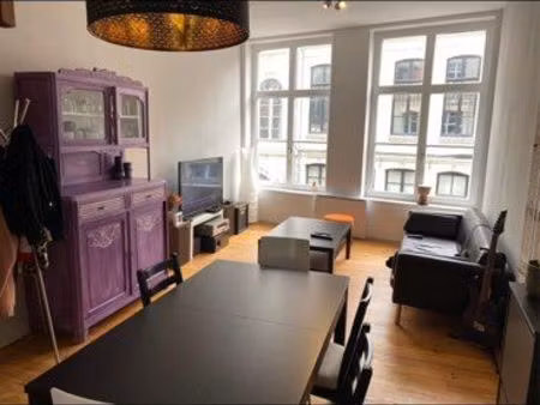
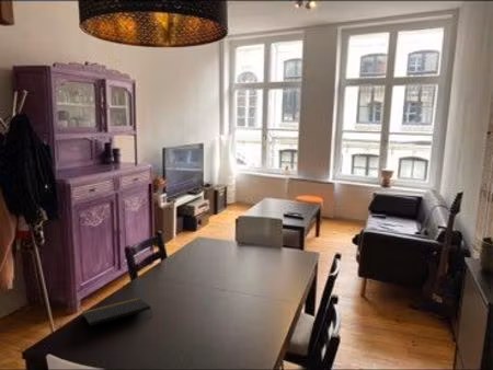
+ notepad [82,297,153,327]
